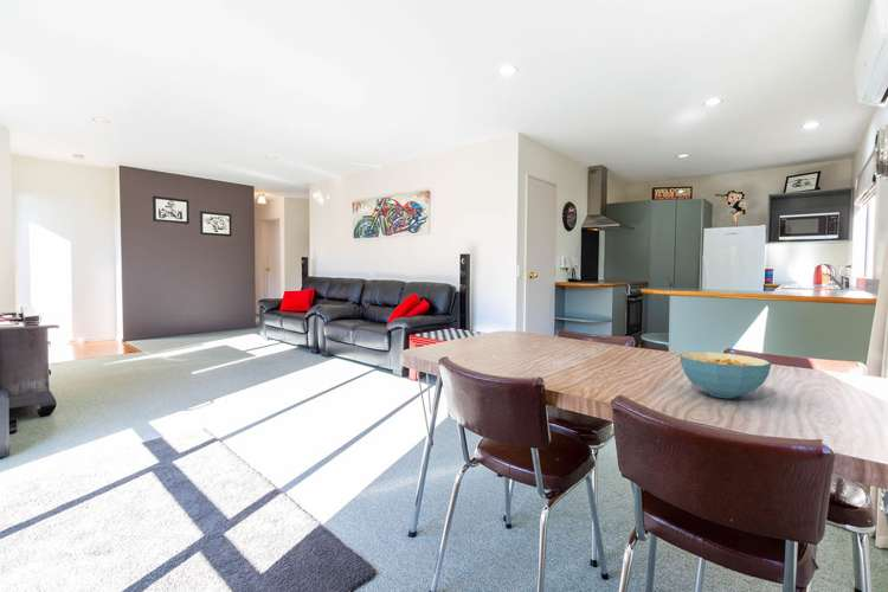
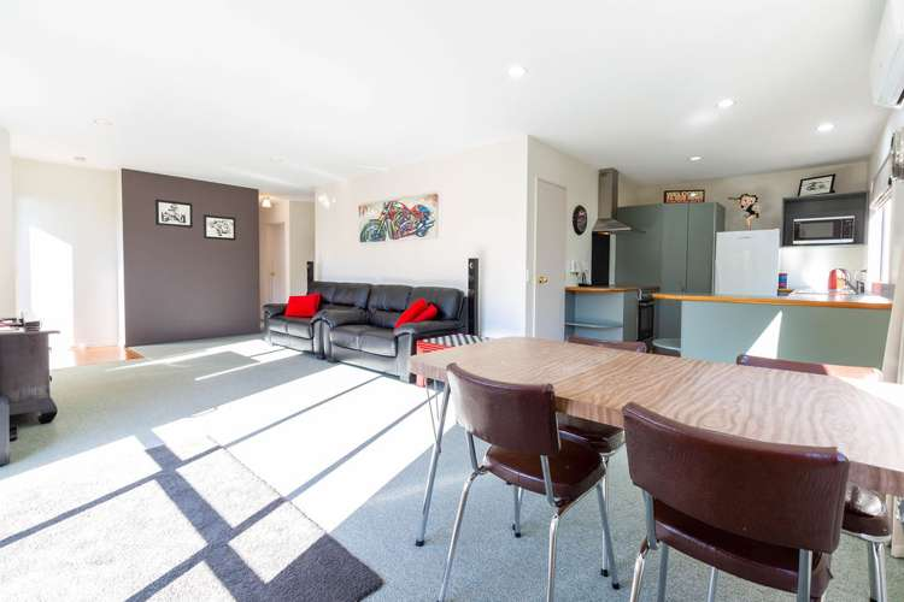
- cereal bowl [678,350,772,399]
